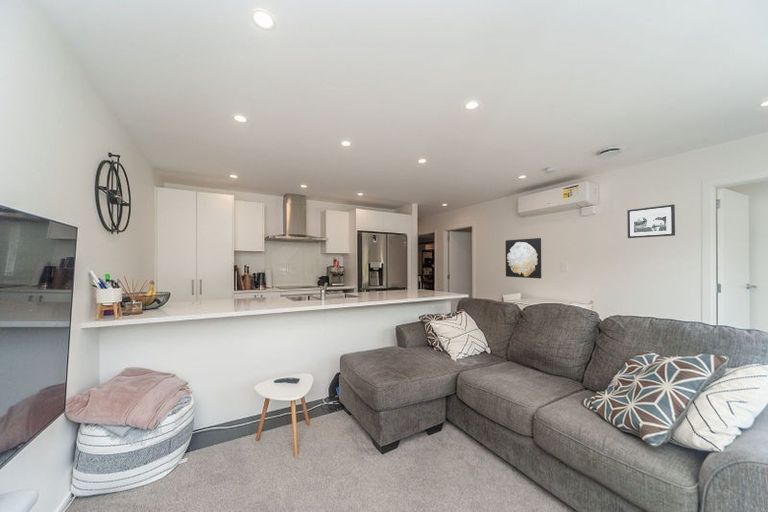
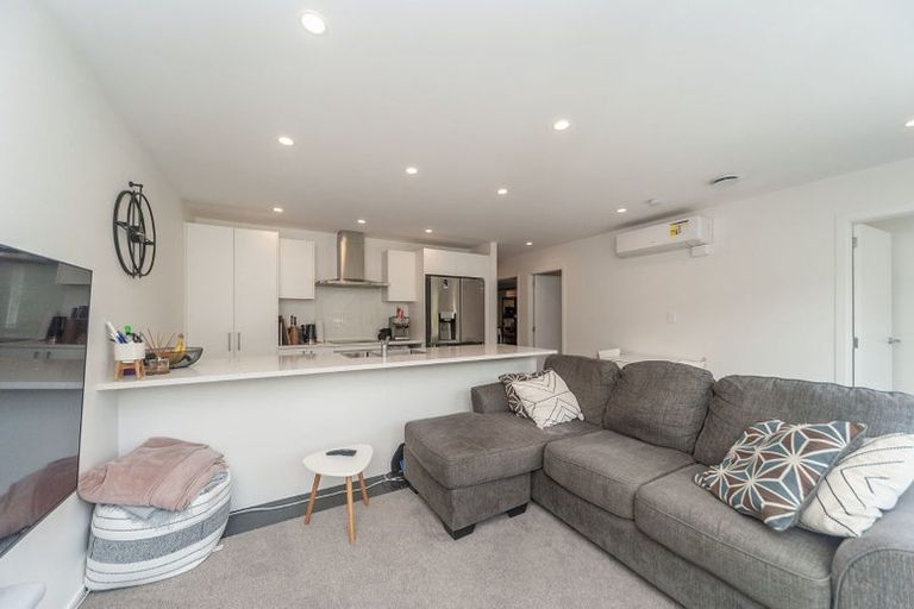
- picture frame [626,204,676,239]
- wall art [505,237,542,279]
